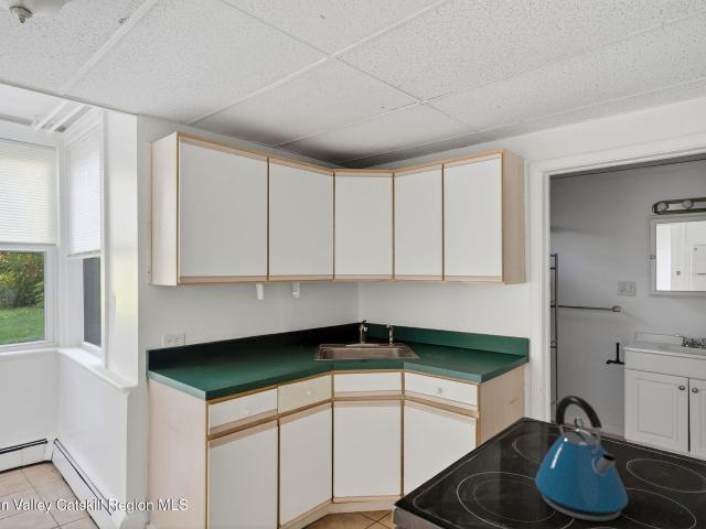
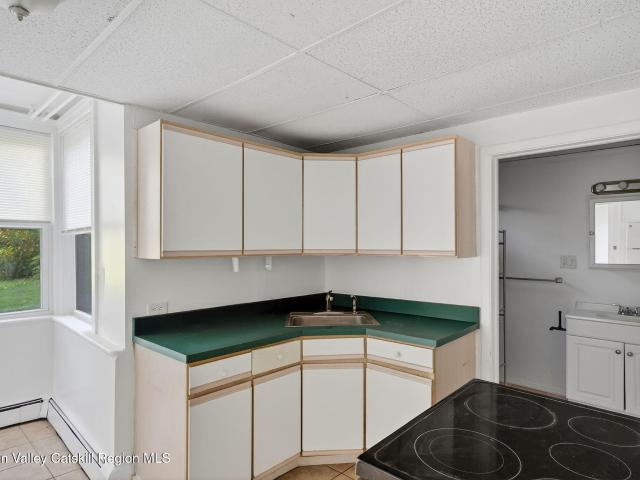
- kettle [534,395,629,522]
